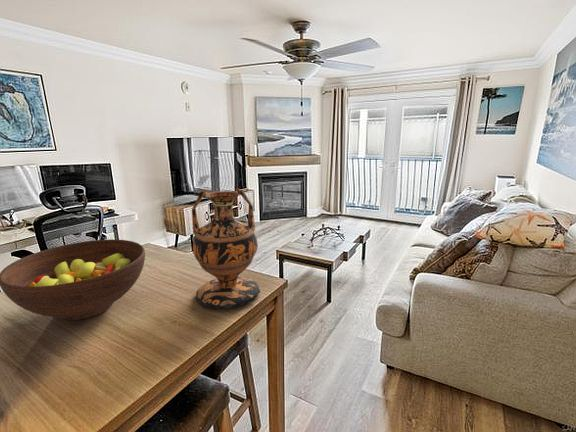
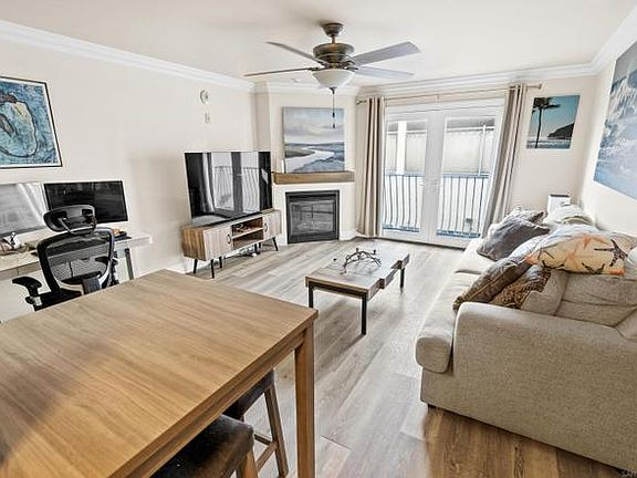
- fruit bowl [0,239,146,321]
- vase [191,188,261,310]
